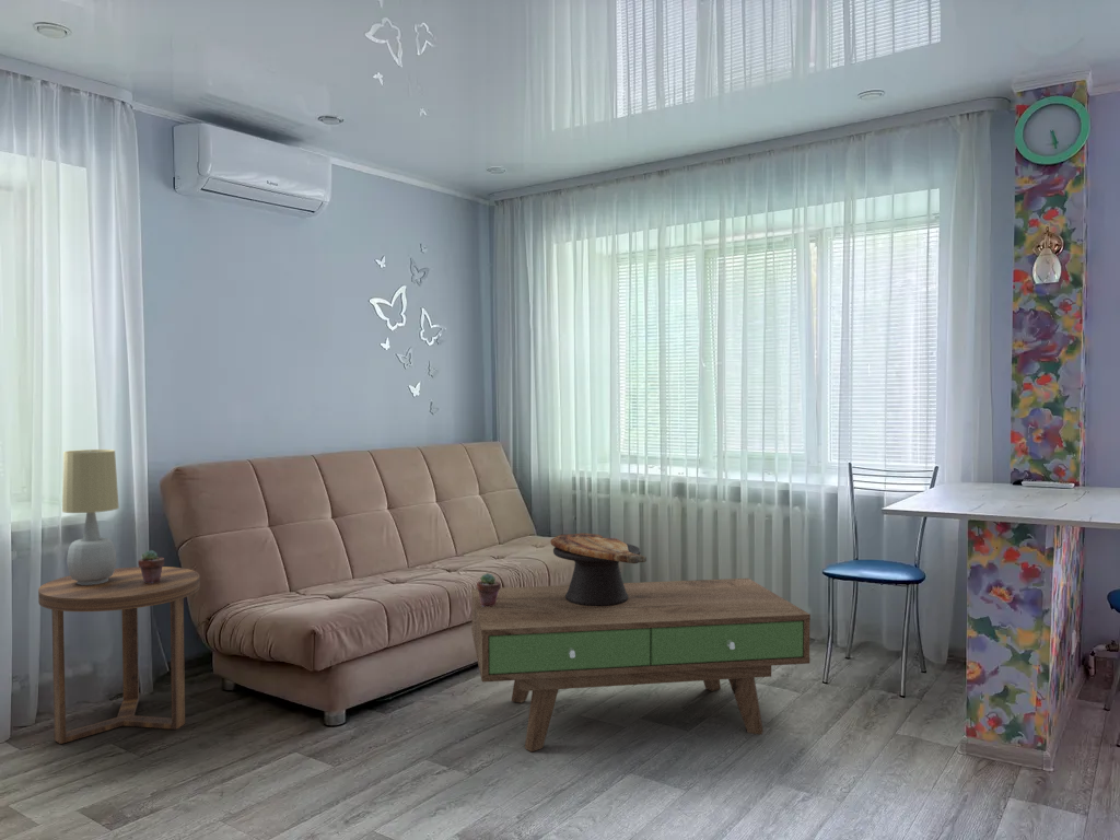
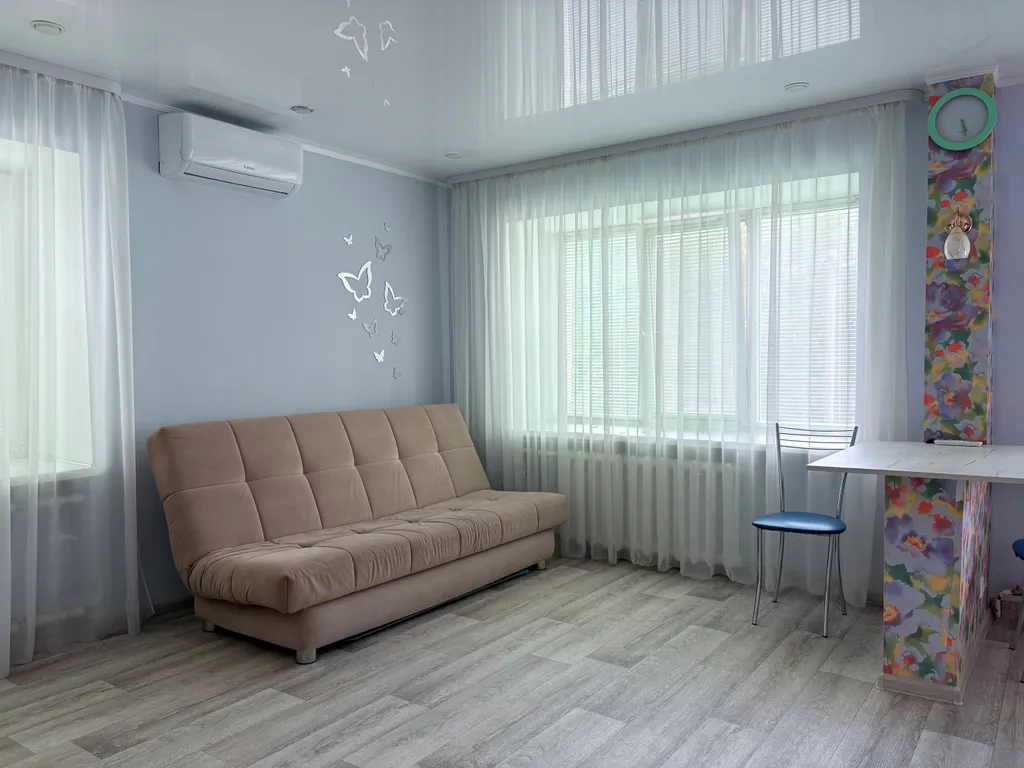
- coffee table [470,578,812,752]
- table lamp [61,448,120,585]
- potted succulent [137,549,165,583]
- potted succulent [476,572,502,607]
- side table [37,565,201,745]
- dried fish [549,532,648,606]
